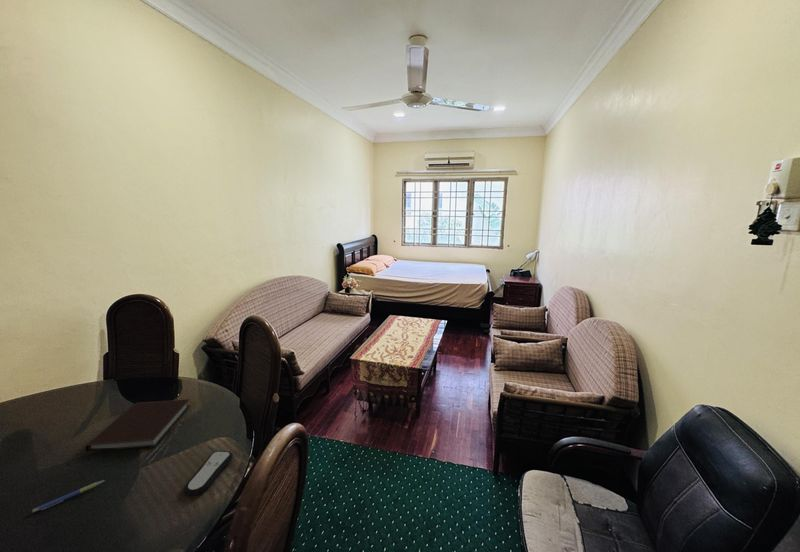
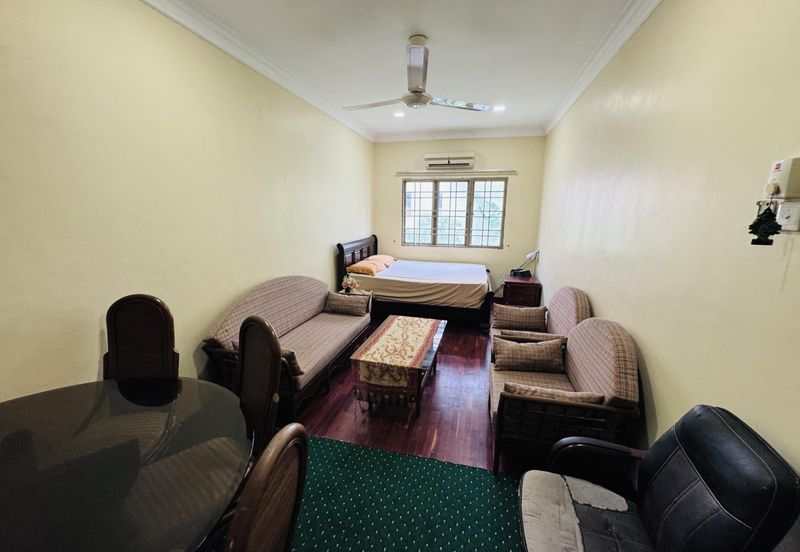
- pen [31,479,106,513]
- notebook [85,398,191,452]
- remote control [183,450,234,497]
